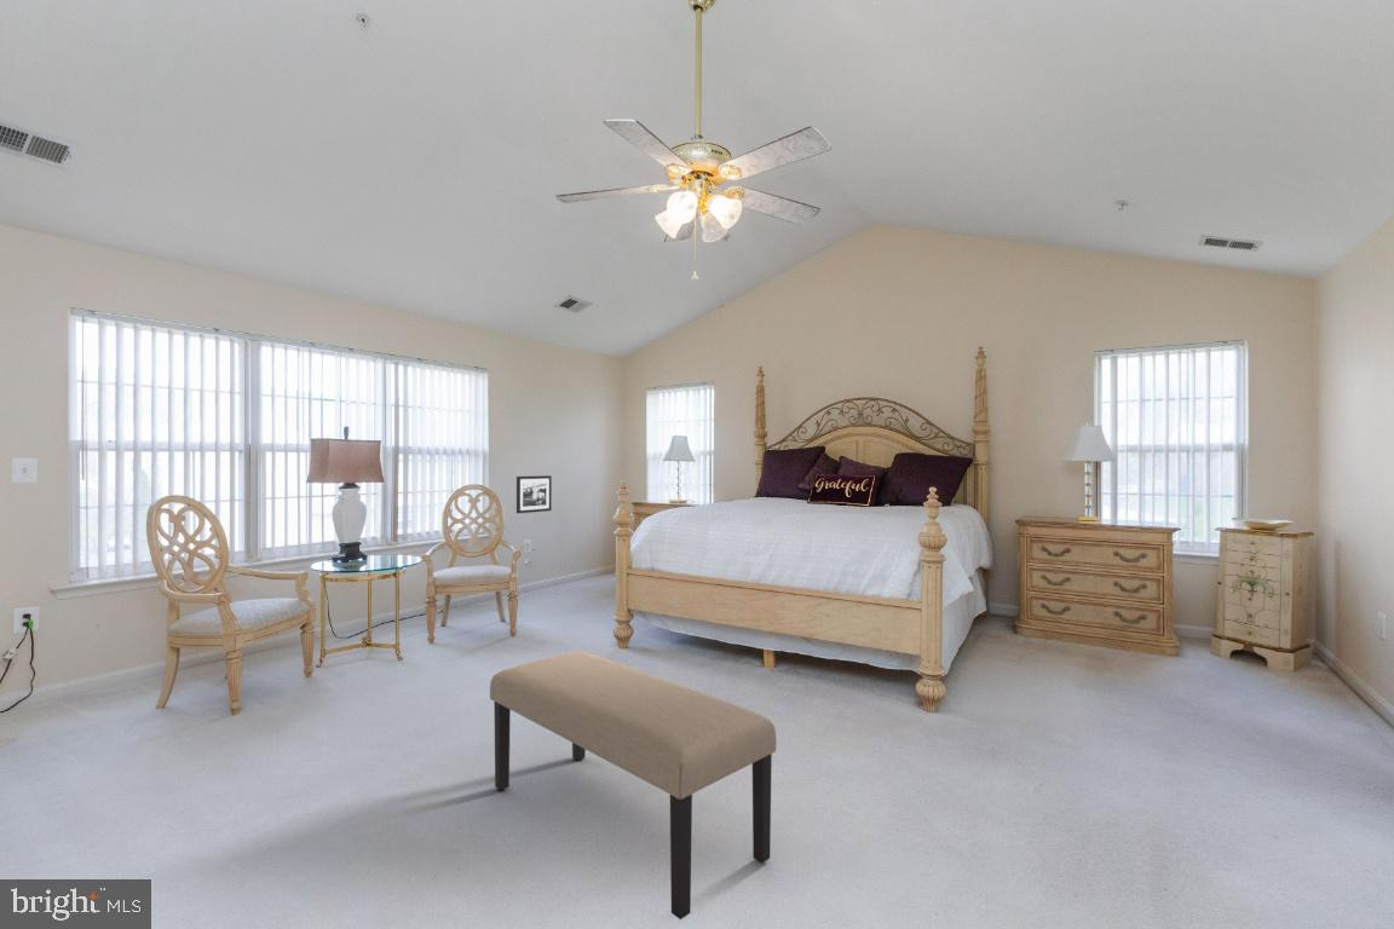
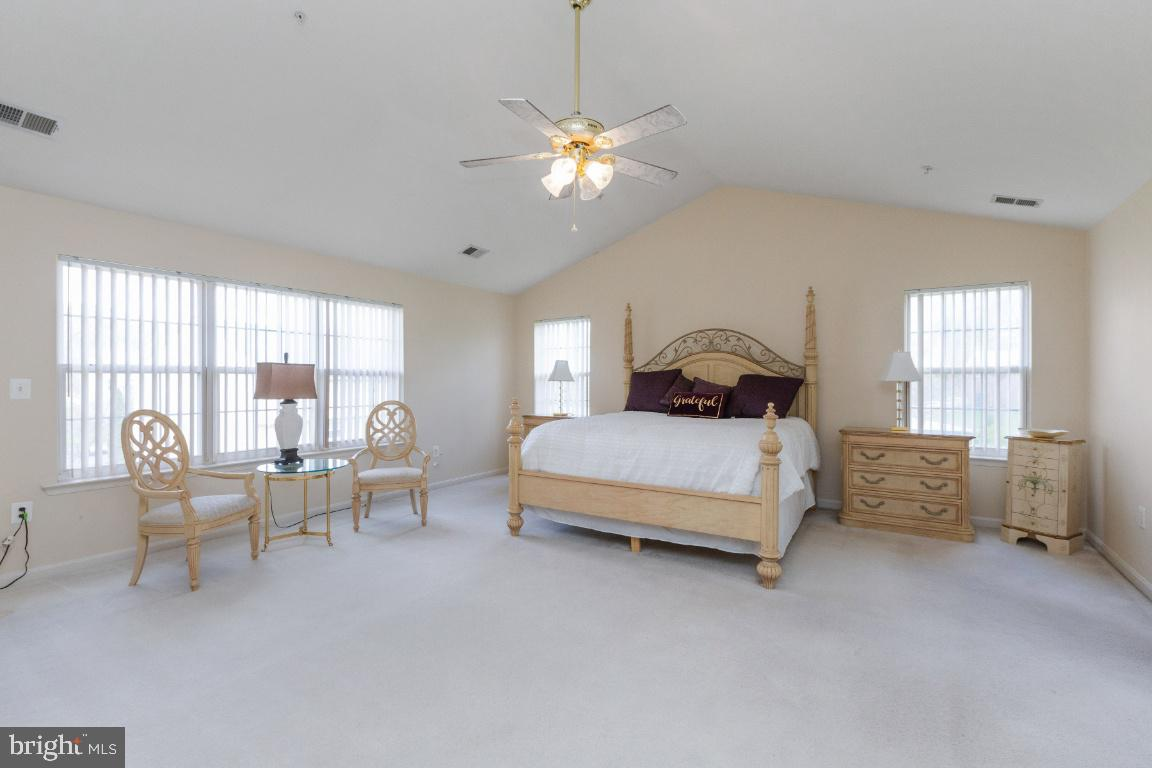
- bench [489,651,778,921]
- picture frame [515,474,553,514]
